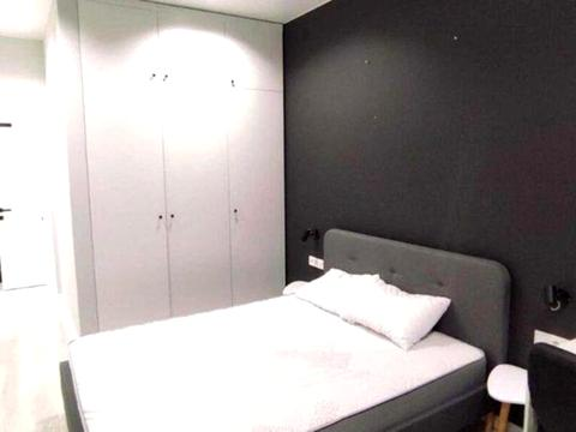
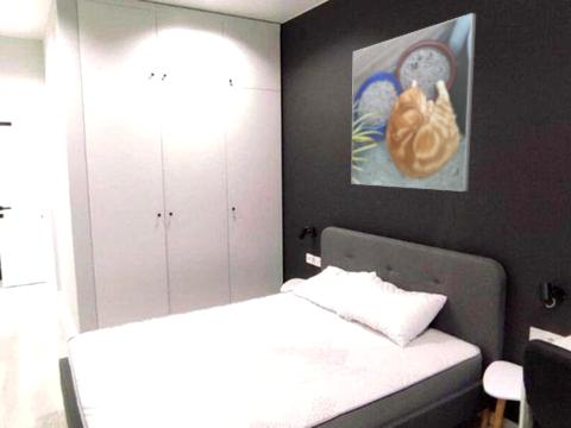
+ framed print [351,12,477,193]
